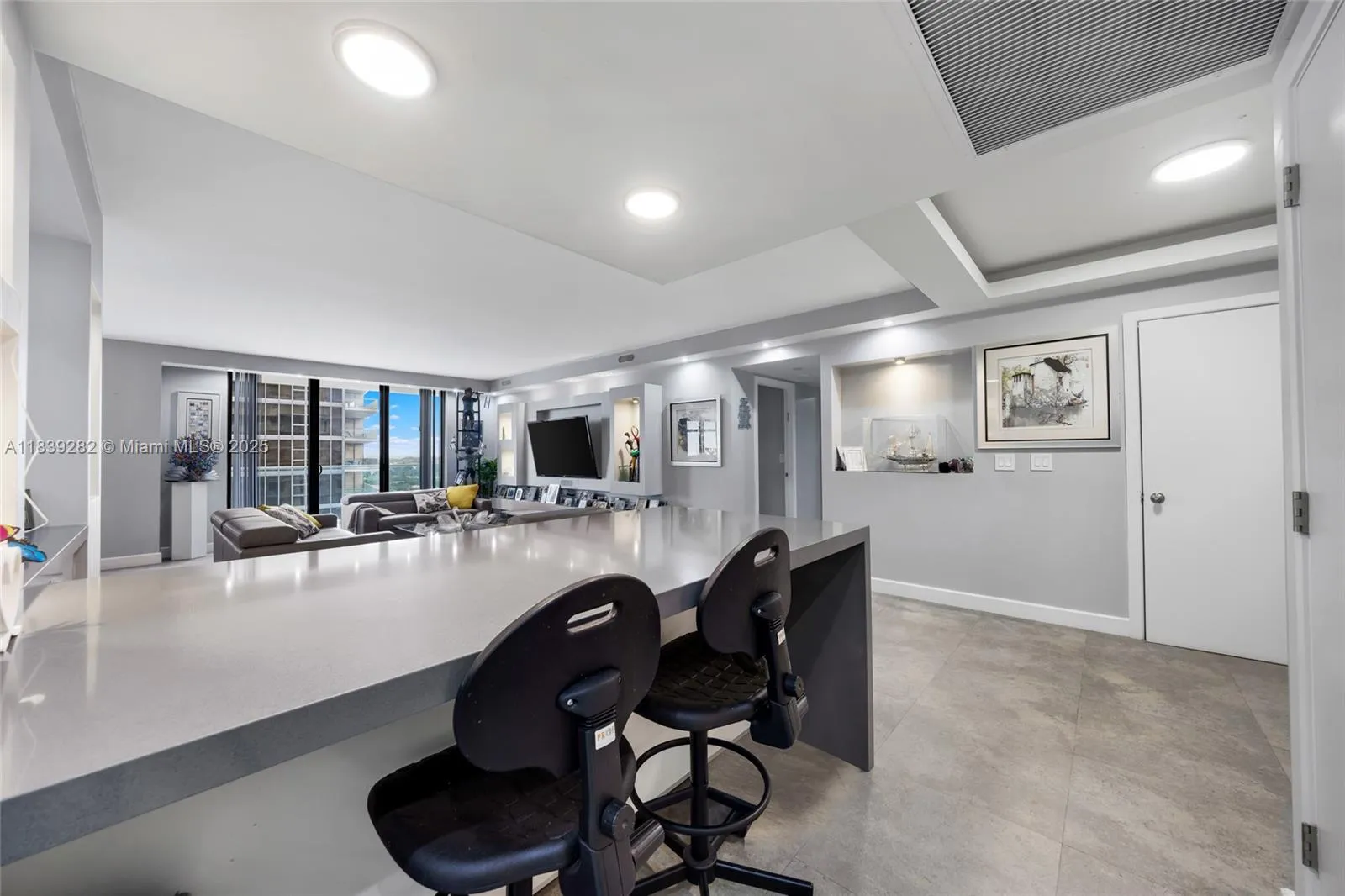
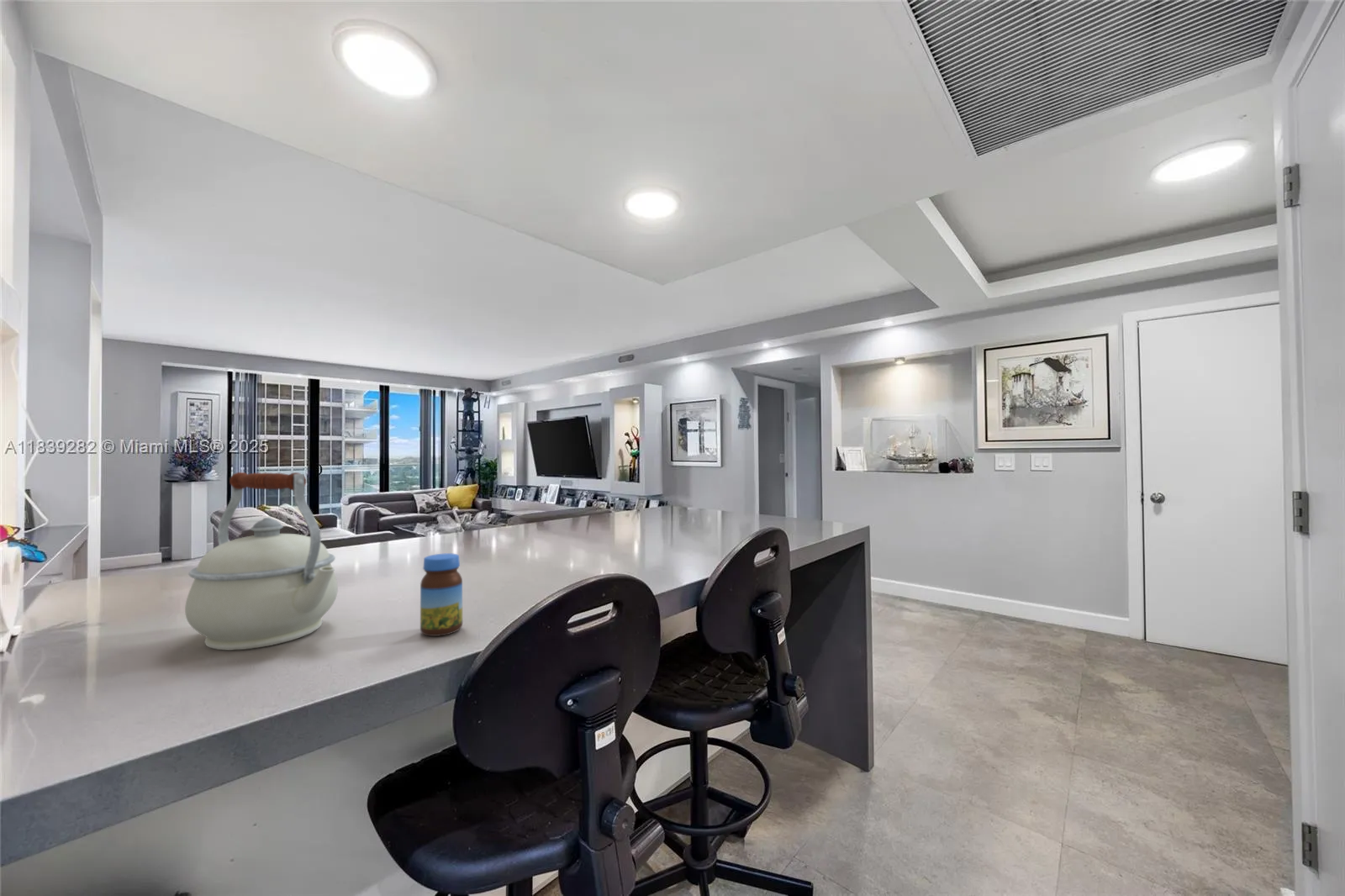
+ jar [419,552,463,637]
+ kettle [184,472,339,651]
